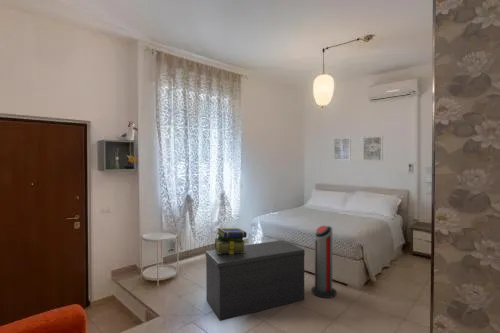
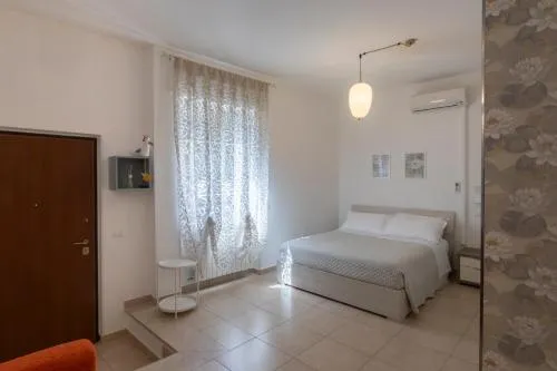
- stack of books [214,227,248,254]
- air purifier [310,225,337,299]
- bench [205,239,306,322]
